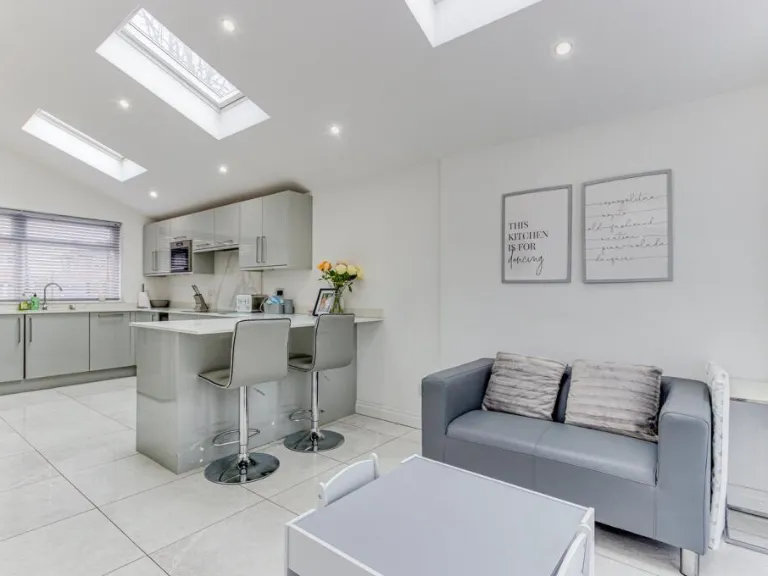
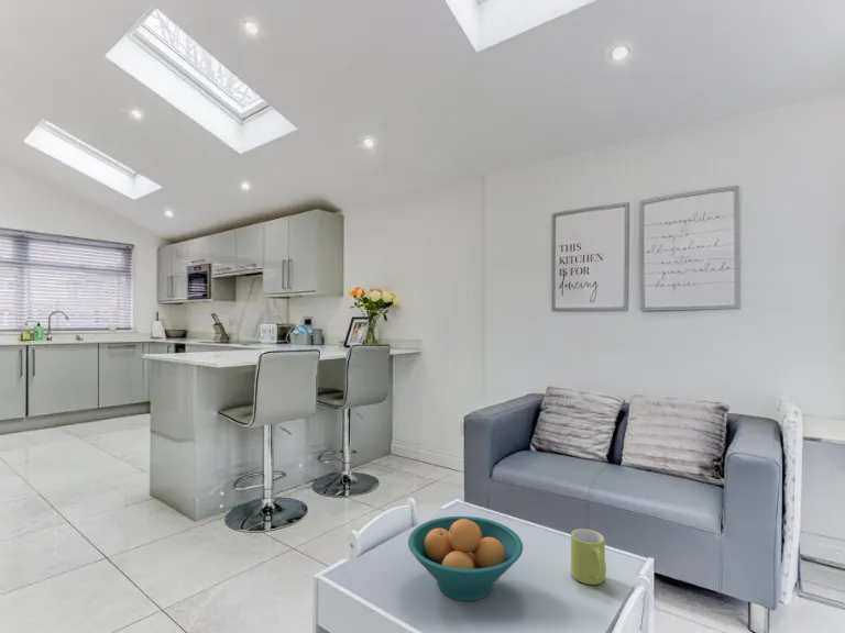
+ mug [570,528,607,586]
+ fruit bowl [407,515,524,602]
